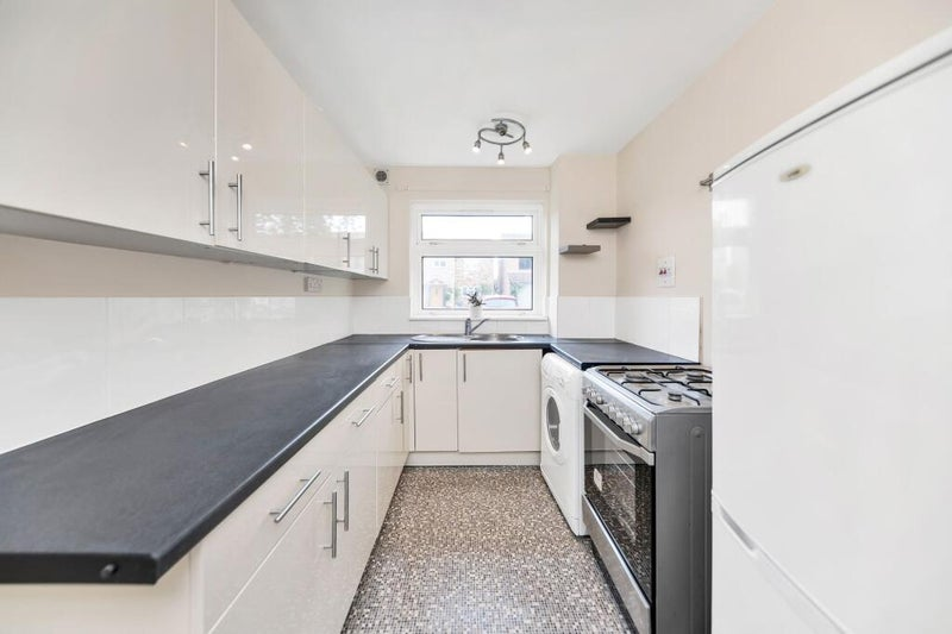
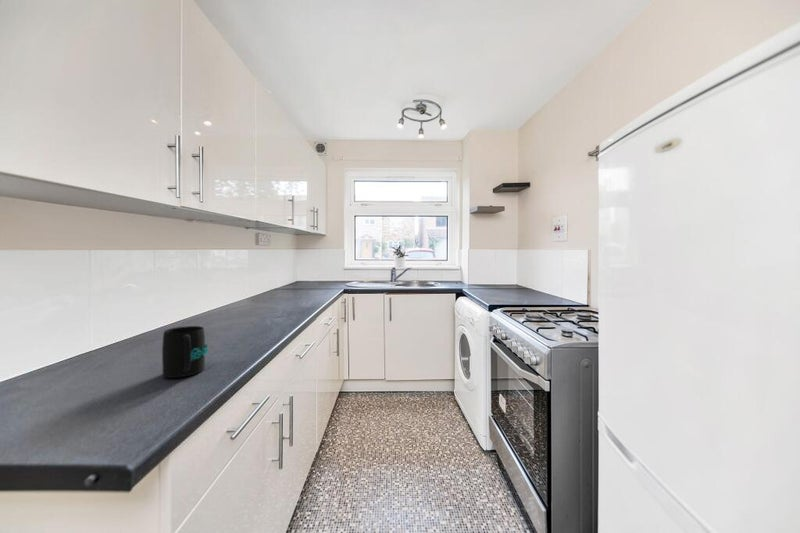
+ mug [161,325,209,379]
